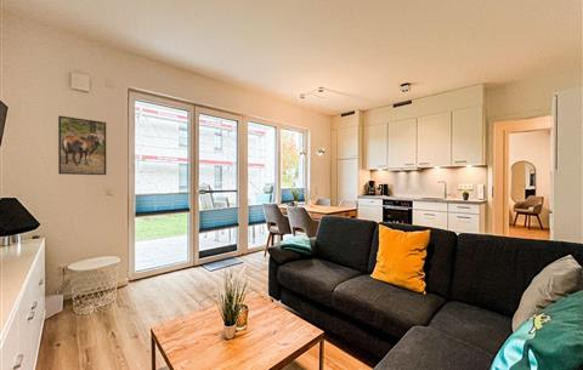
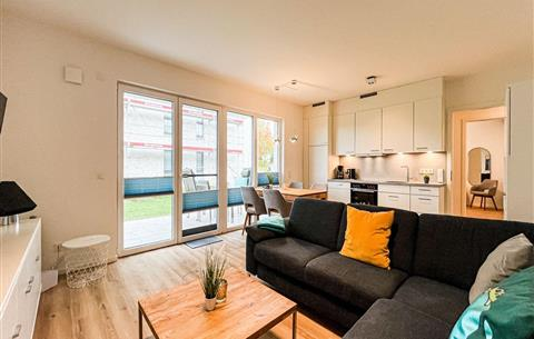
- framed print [57,114,107,176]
